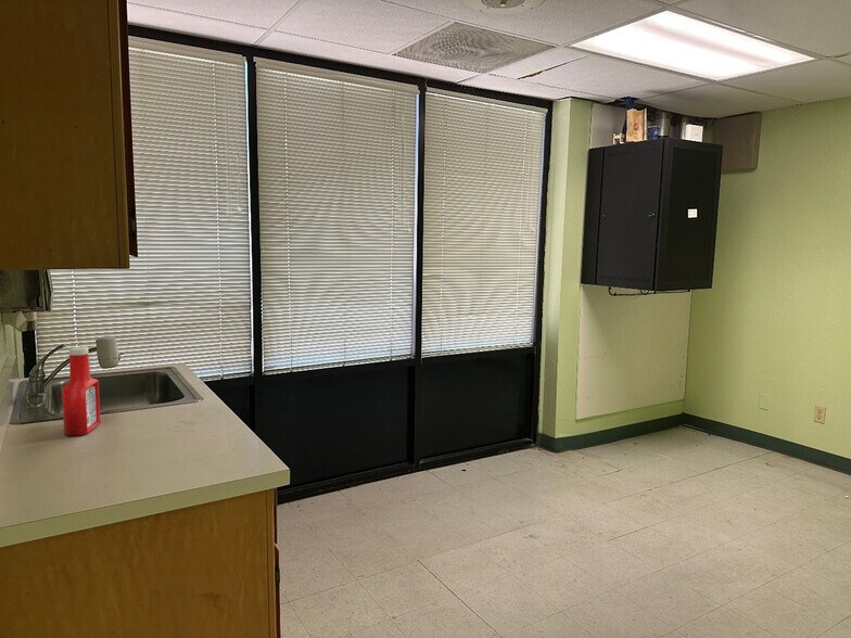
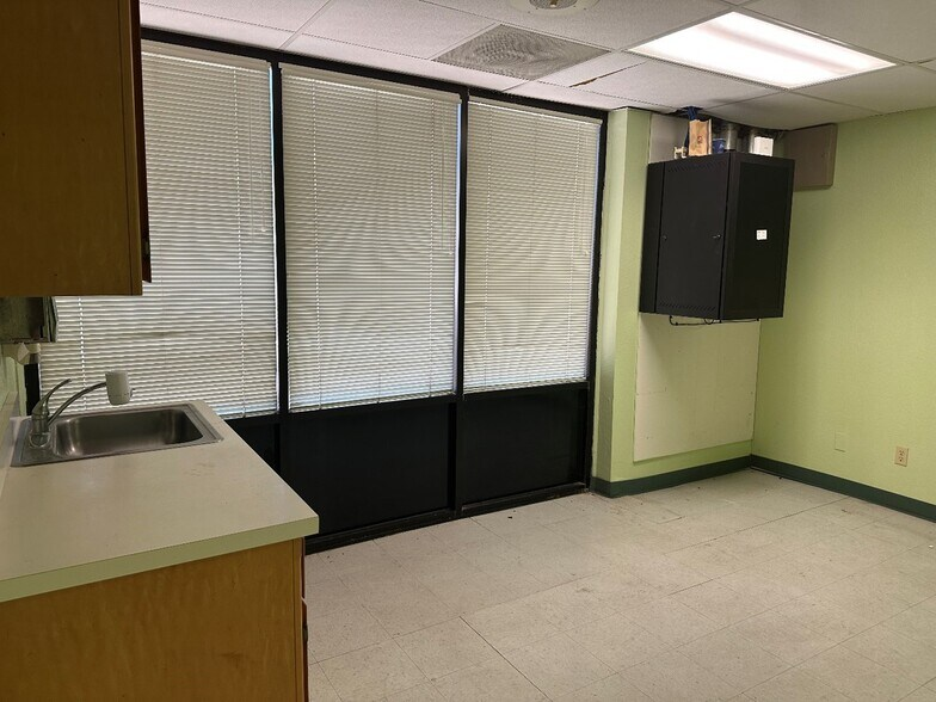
- soap bottle [61,346,101,437]
